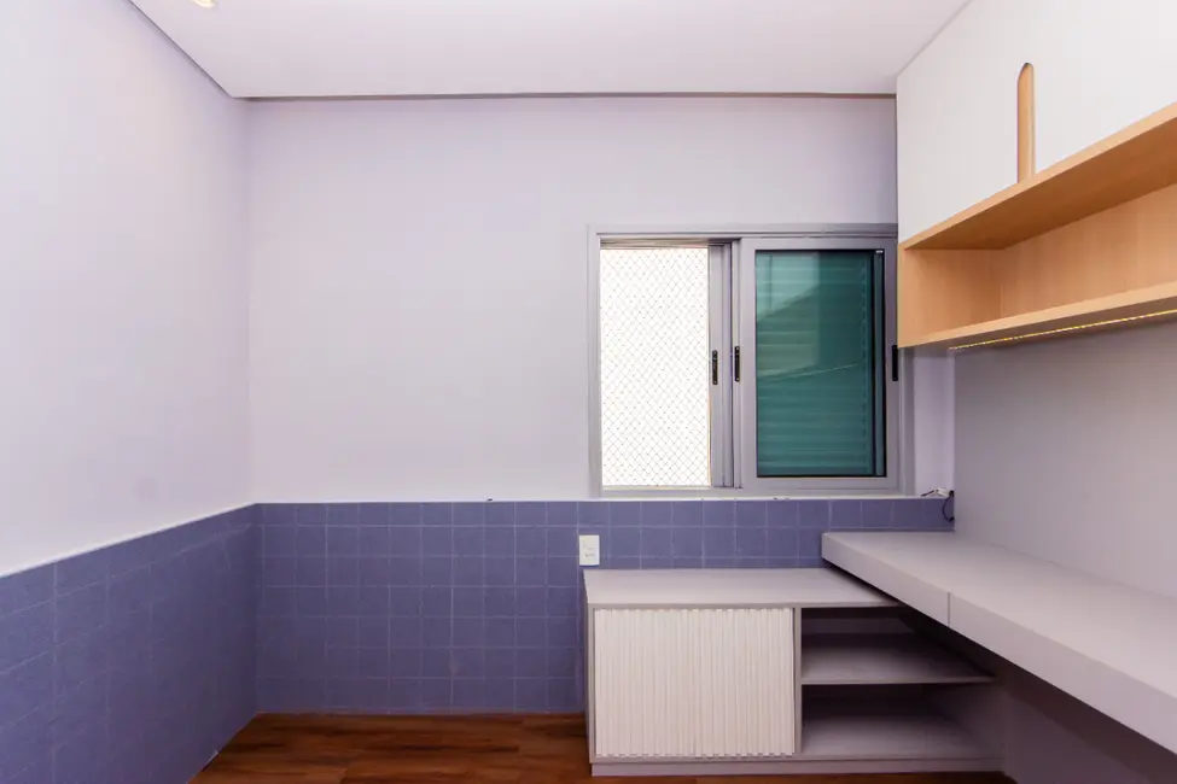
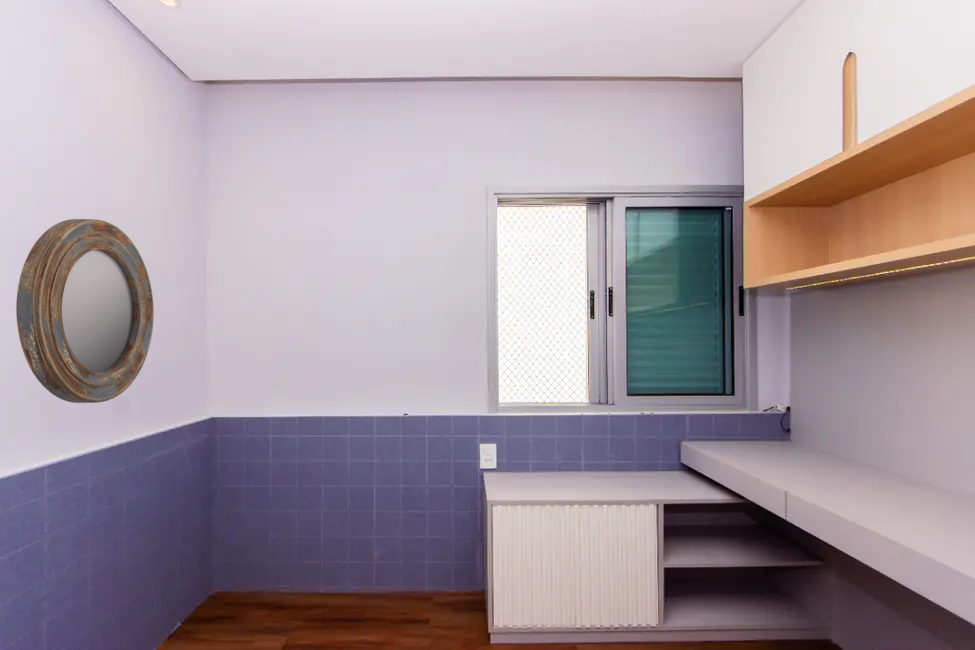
+ home mirror [15,218,155,404]
